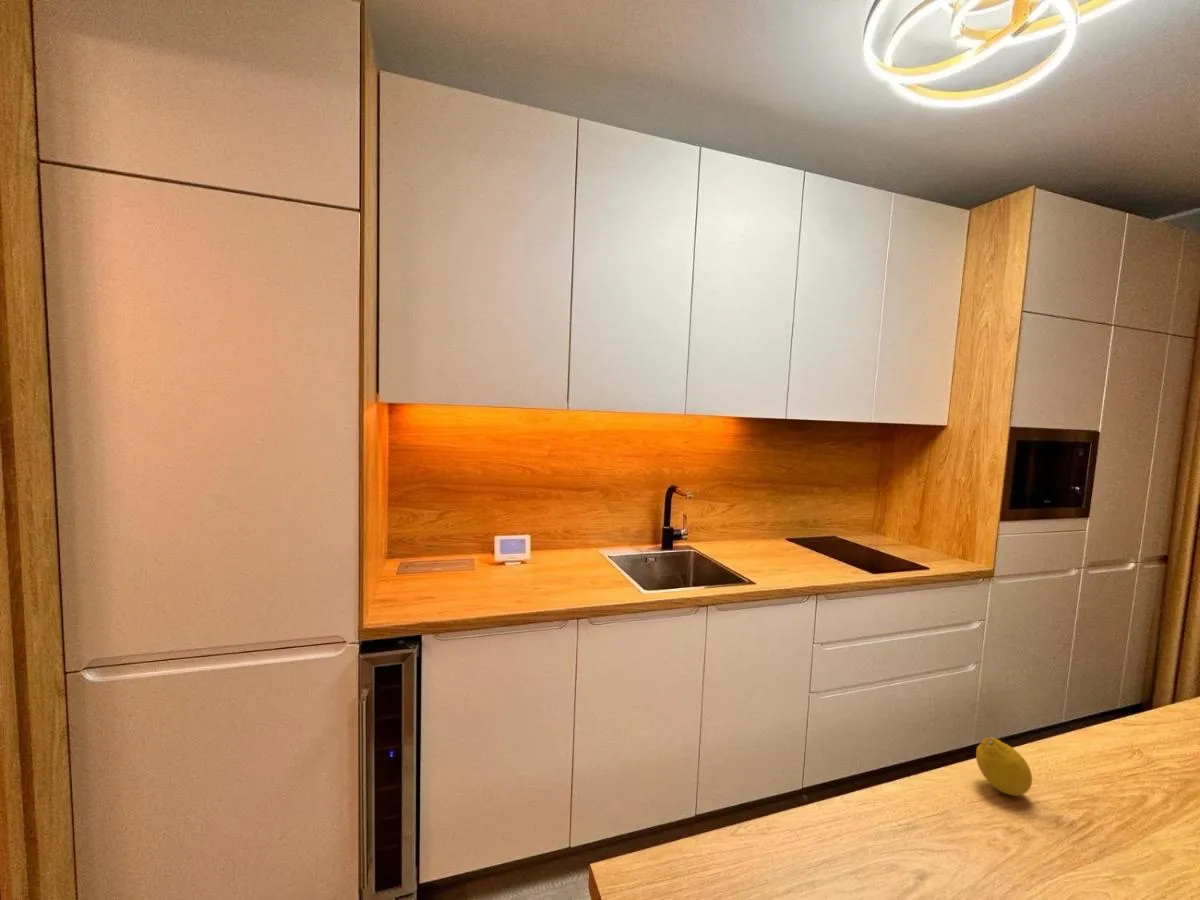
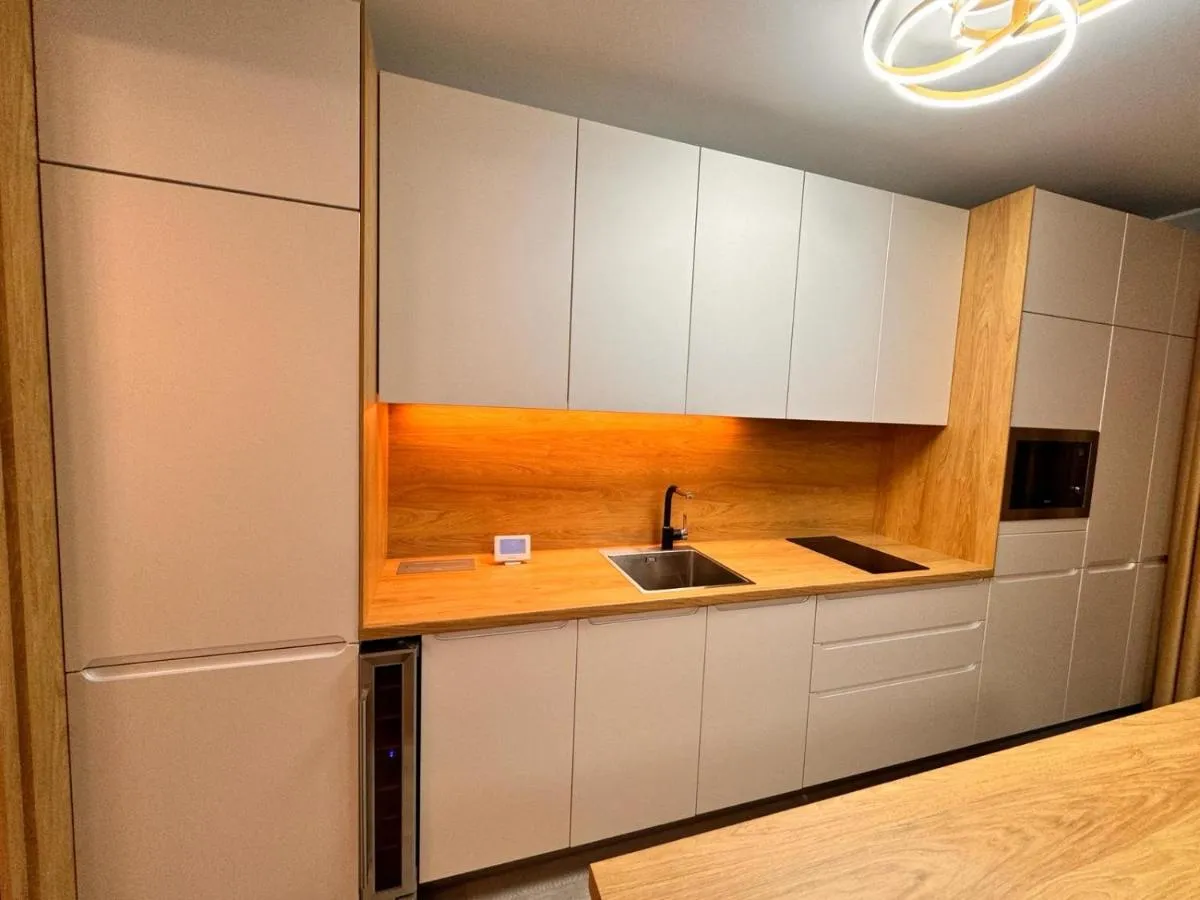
- fruit [975,736,1033,797]
